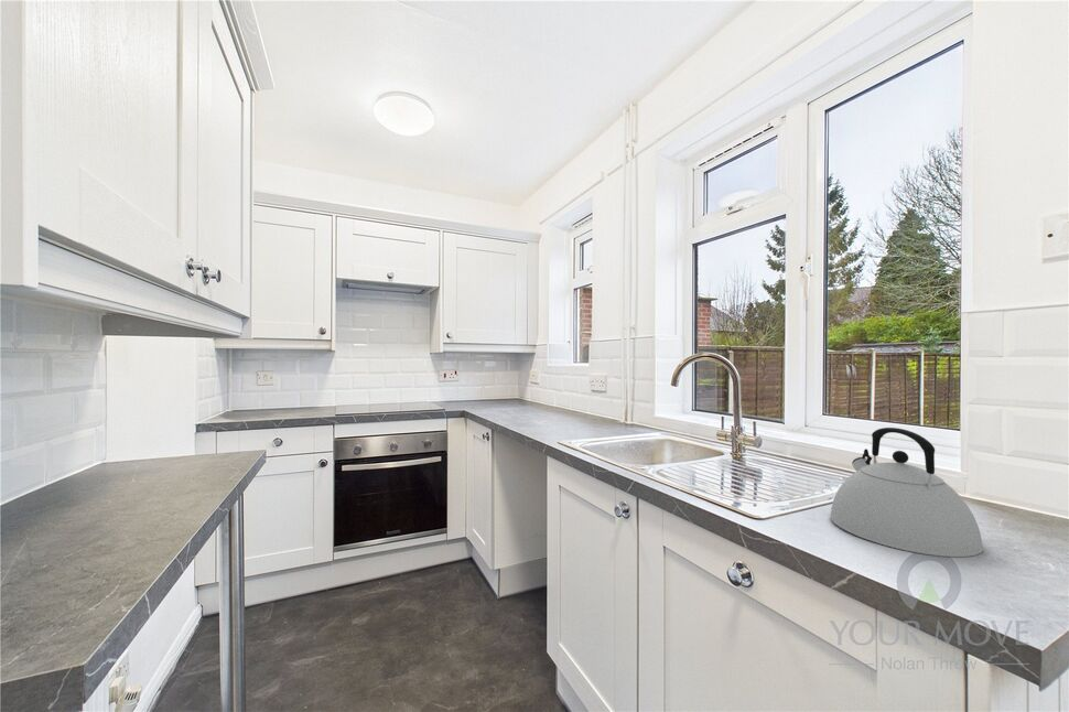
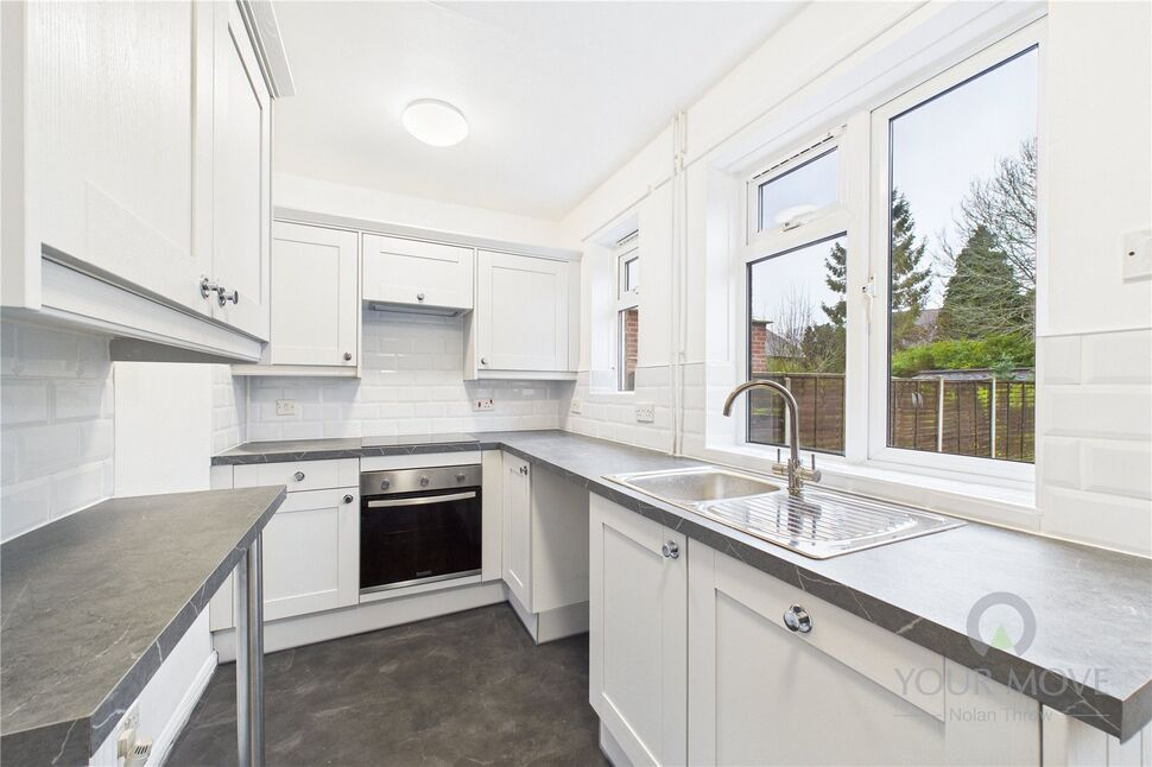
- kettle [829,427,984,558]
